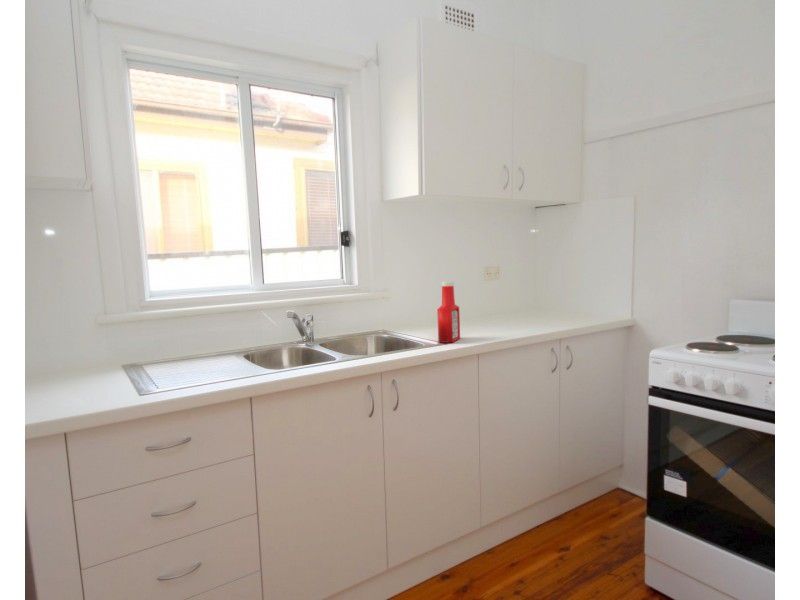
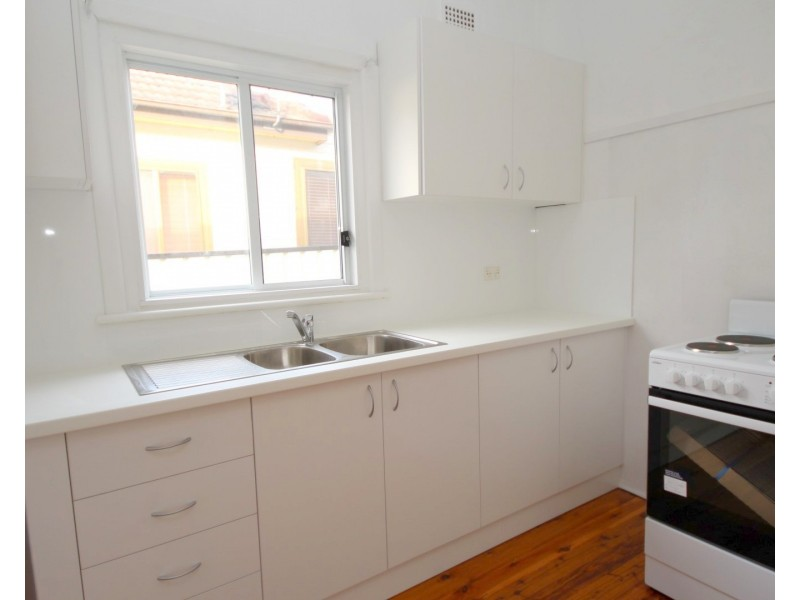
- soap bottle [436,281,461,344]
